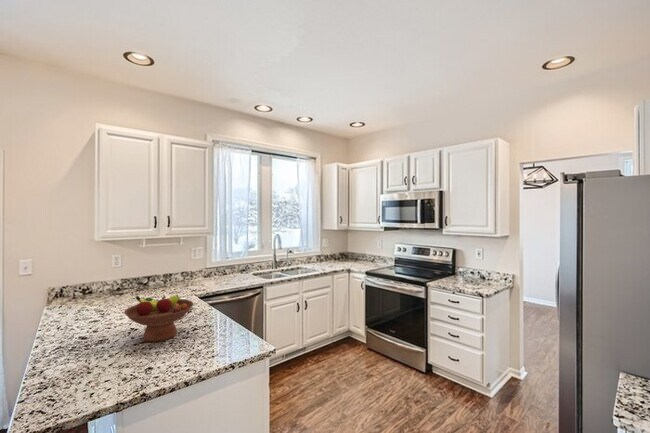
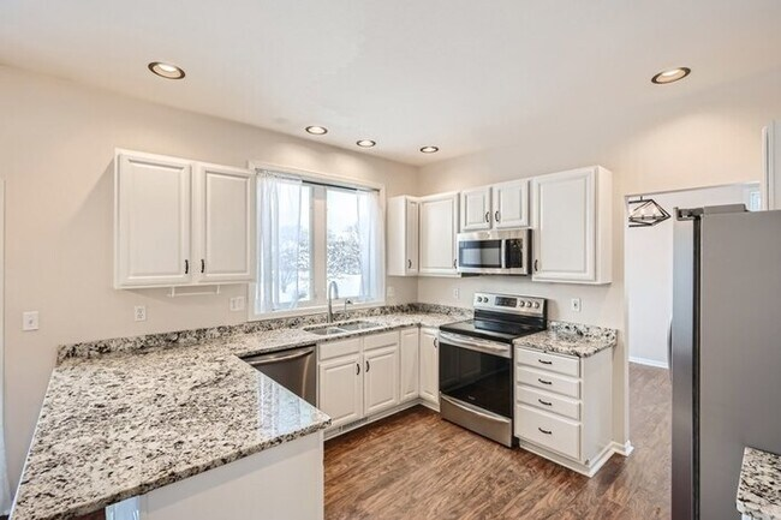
- fruit bowl [123,294,194,343]
